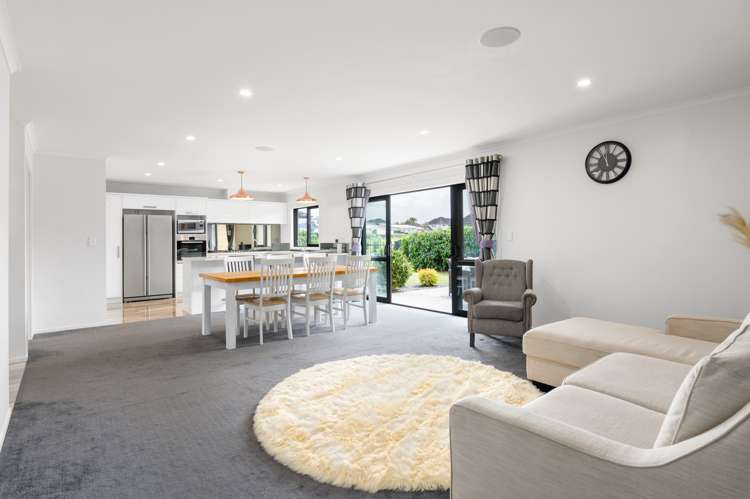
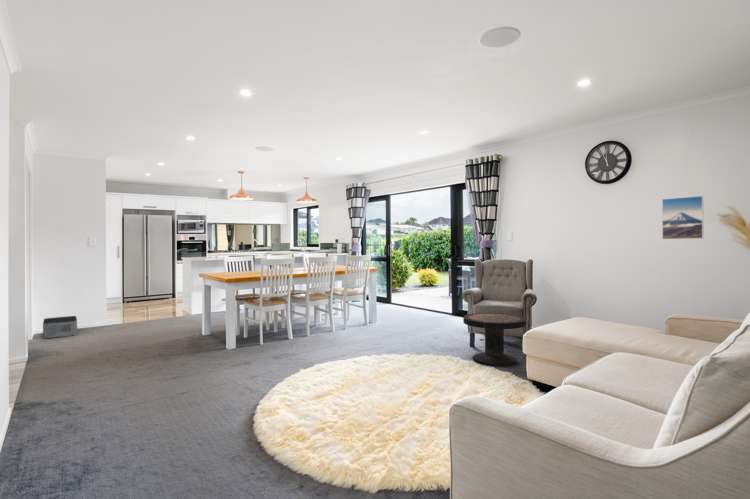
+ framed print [661,195,705,240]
+ side table [462,312,527,368]
+ storage bin [42,315,78,339]
